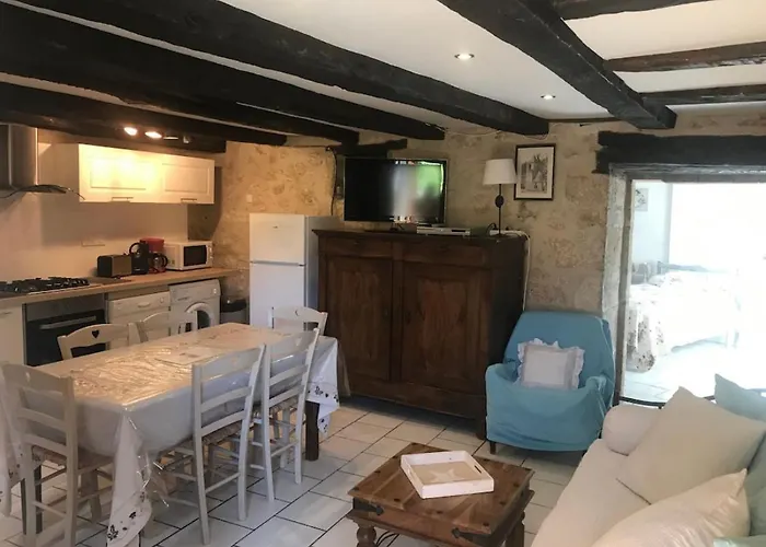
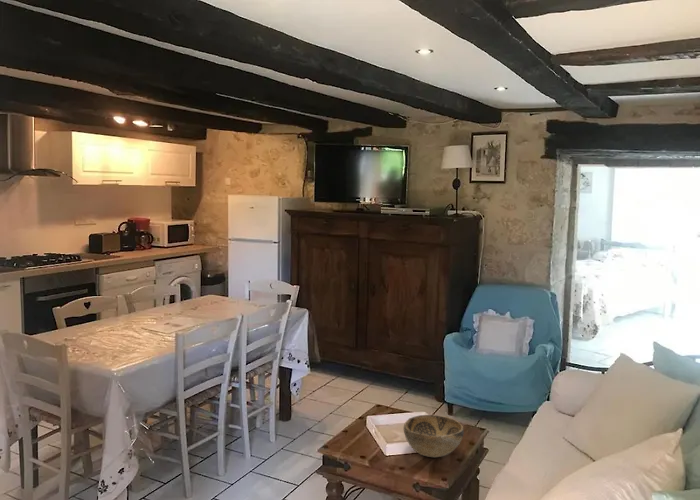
+ decorative bowl [403,414,465,458]
